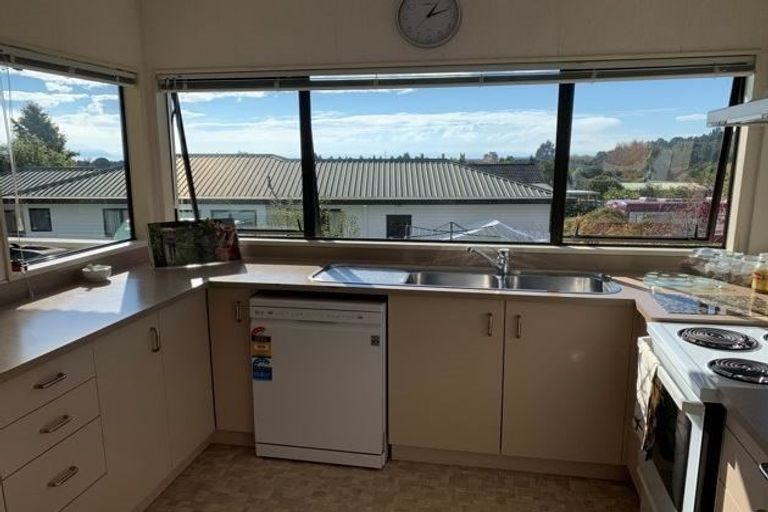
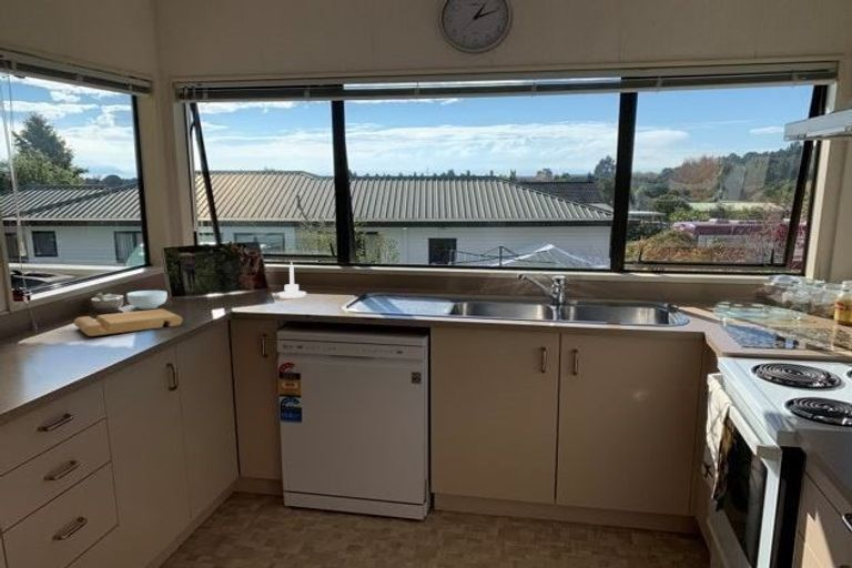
+ cereal bowl [125,290,169,311]
+ candle holder [277,261,307,300]
+ cutting board [73,307,183,337]
